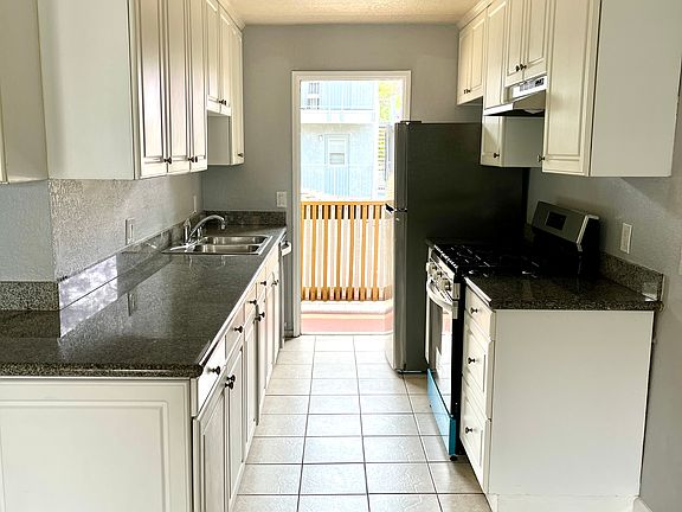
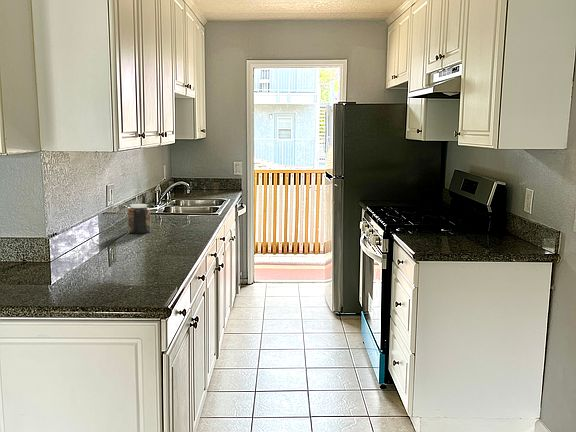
+ jar [127,203,152,235]
